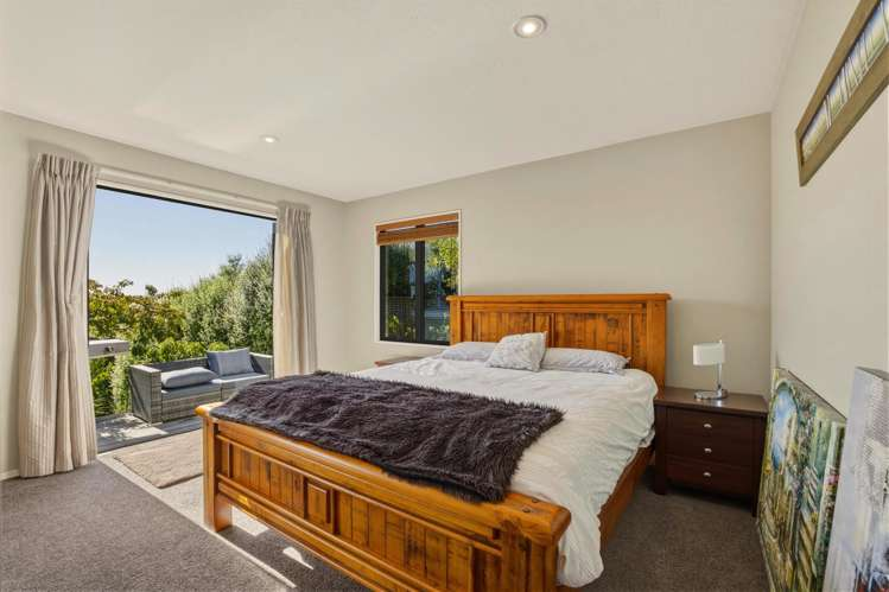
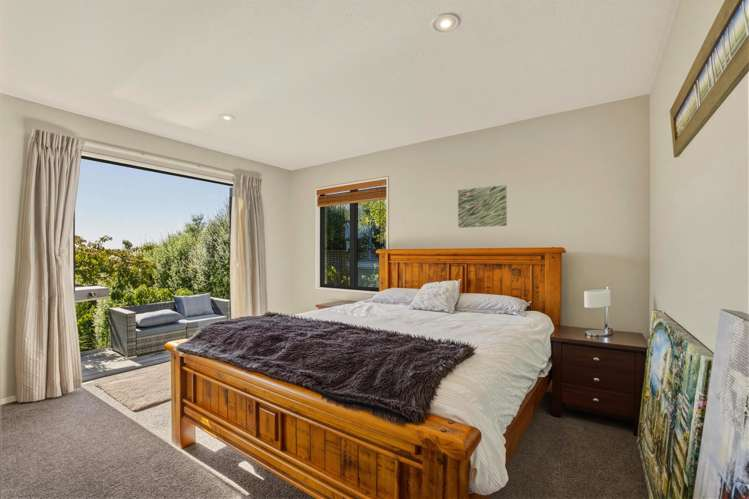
+ wall art [457,184,508,229]
